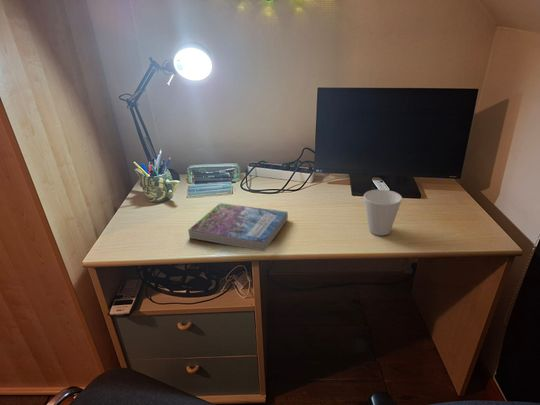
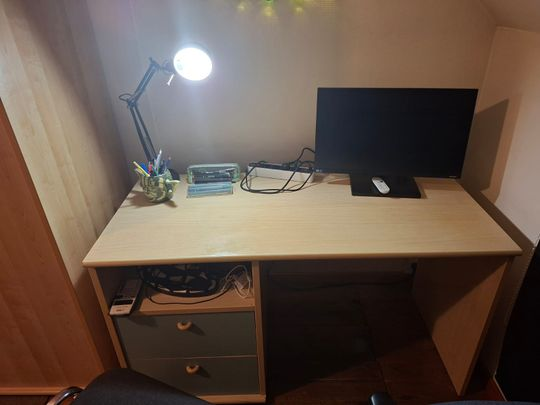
- cup [363,189,403,236]
- book [187,202,289,252]
